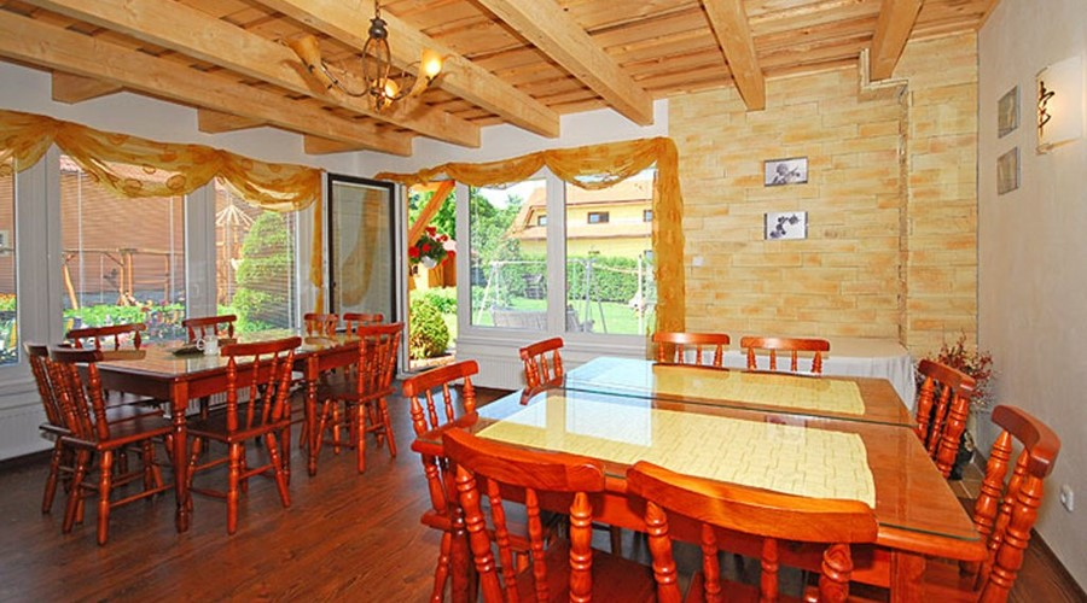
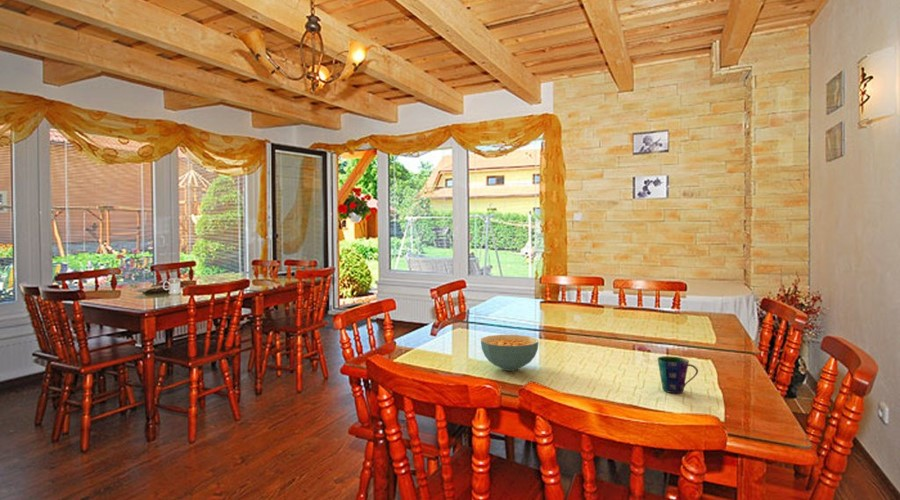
+ cereal bowl [480,334,540,372]
+ cup [656,355,699,394]
